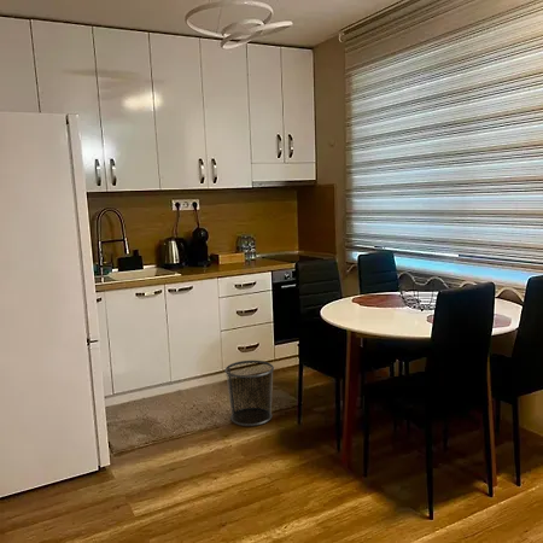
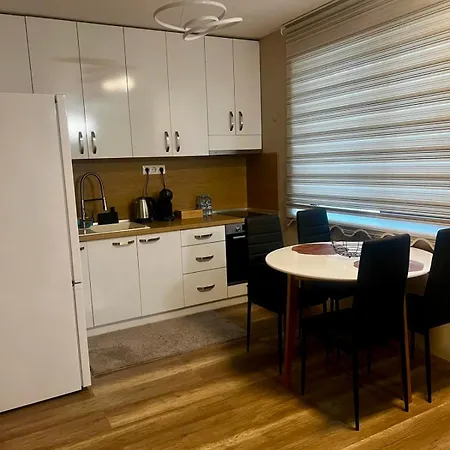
- waste bin [223,360,275,427]
